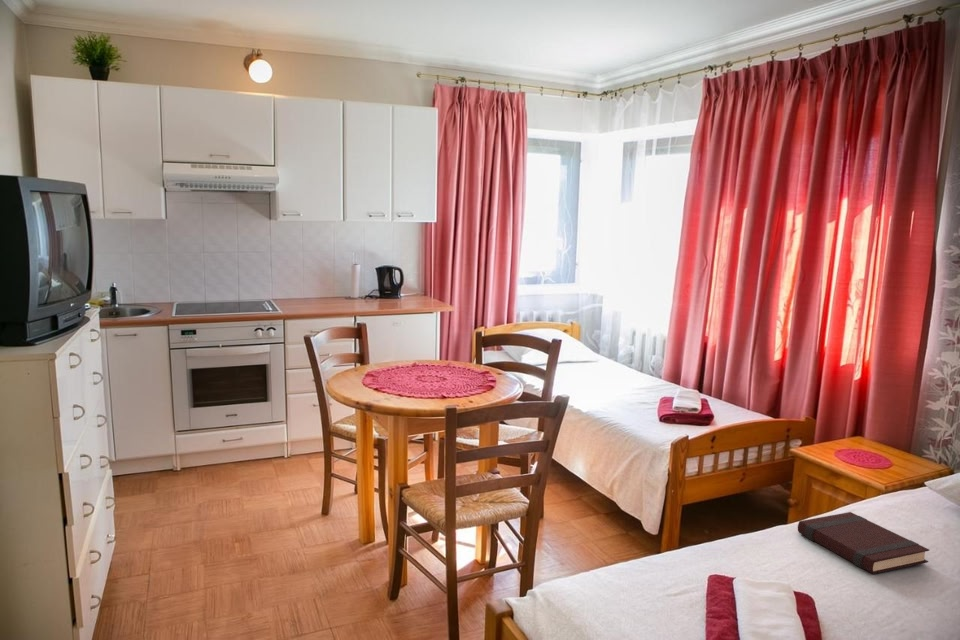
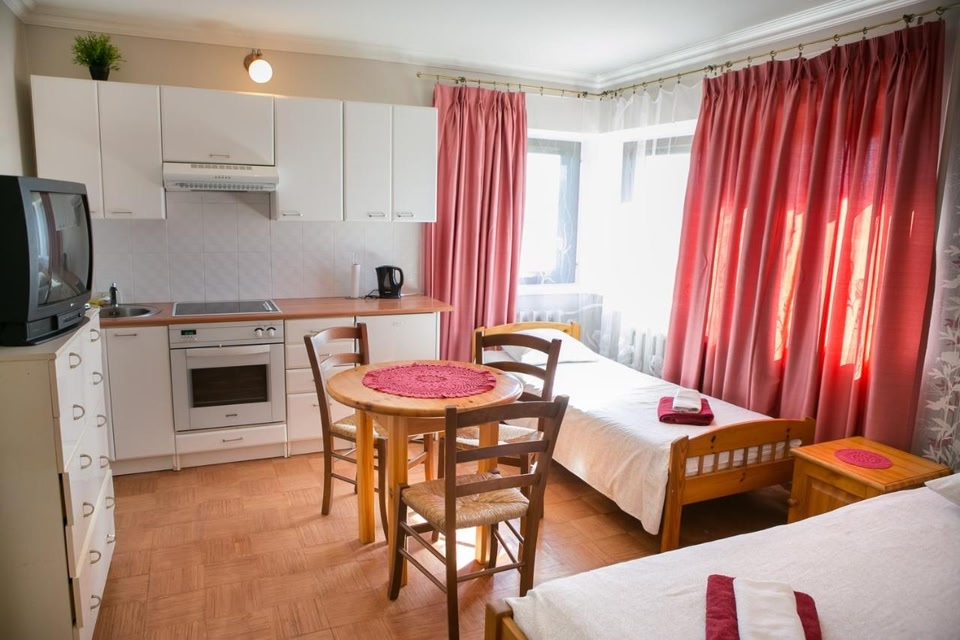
- book [797,511,930,575]
